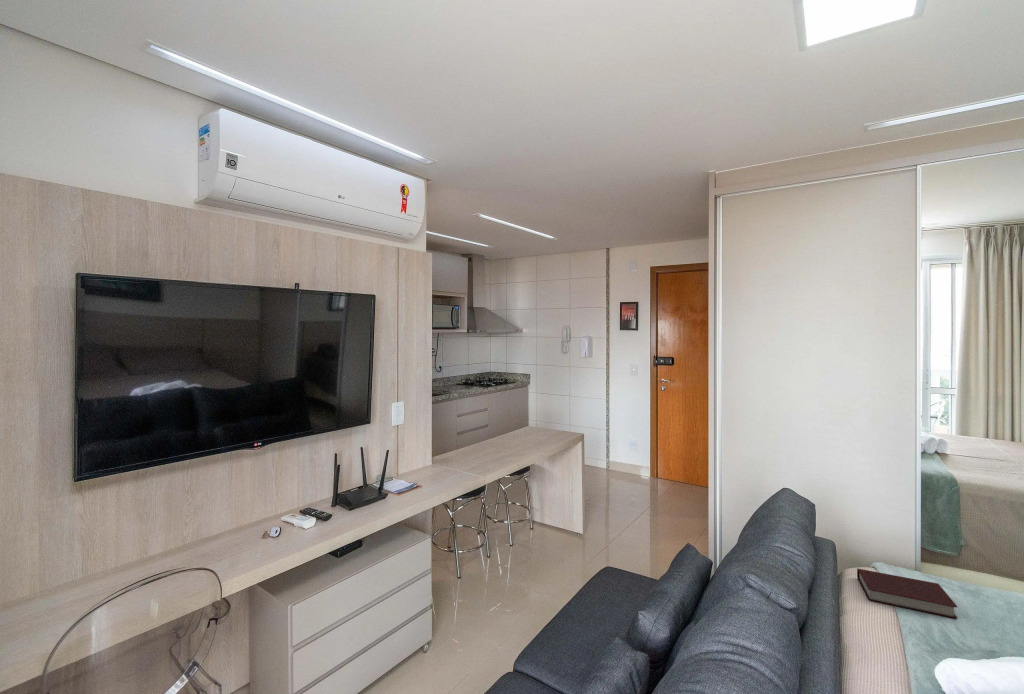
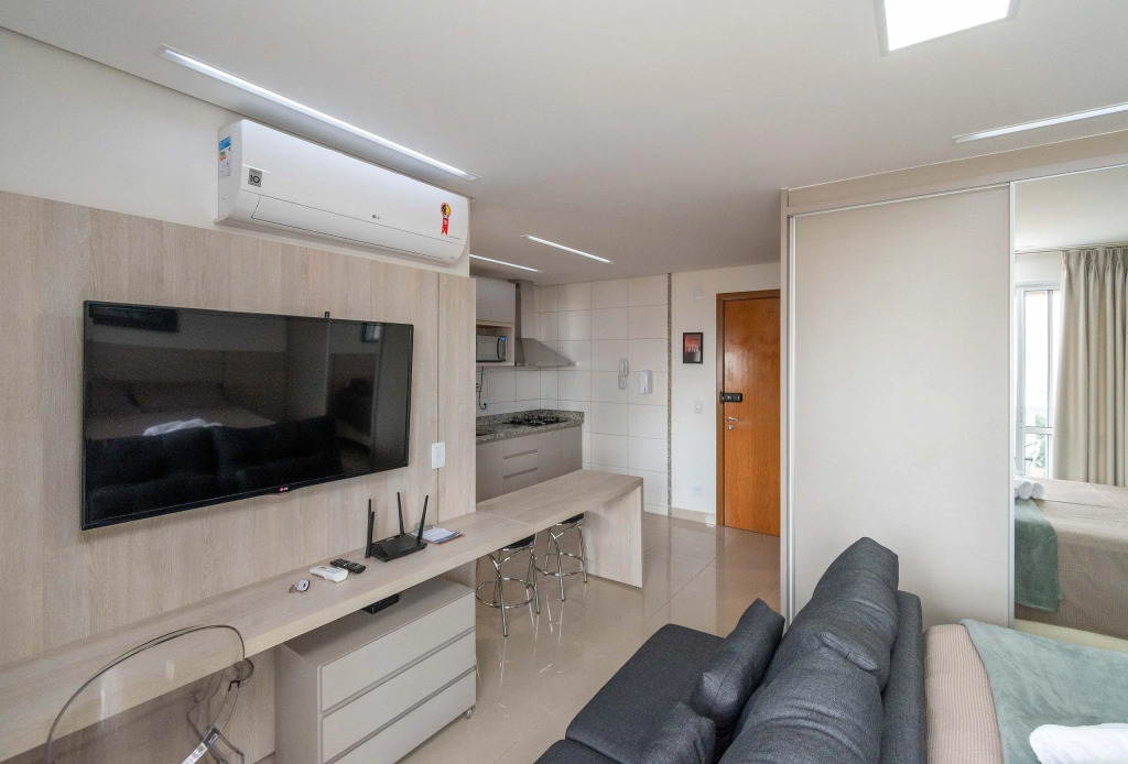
- book [856,568,958,619]
